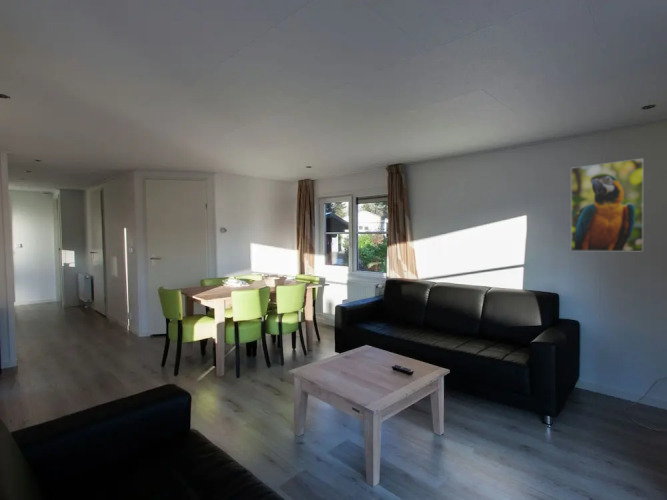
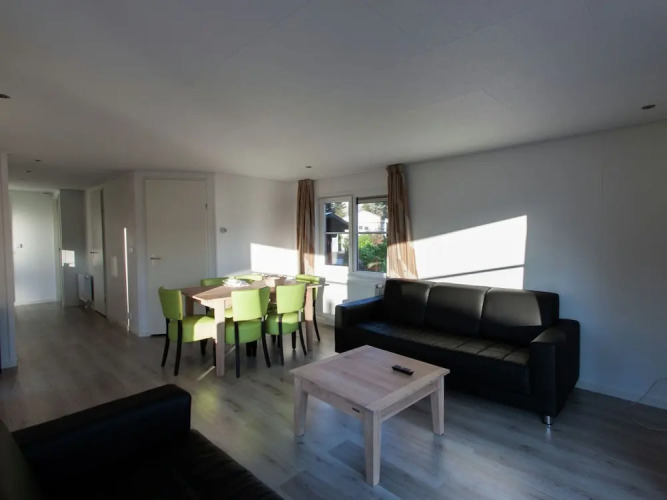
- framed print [570,157,645,253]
